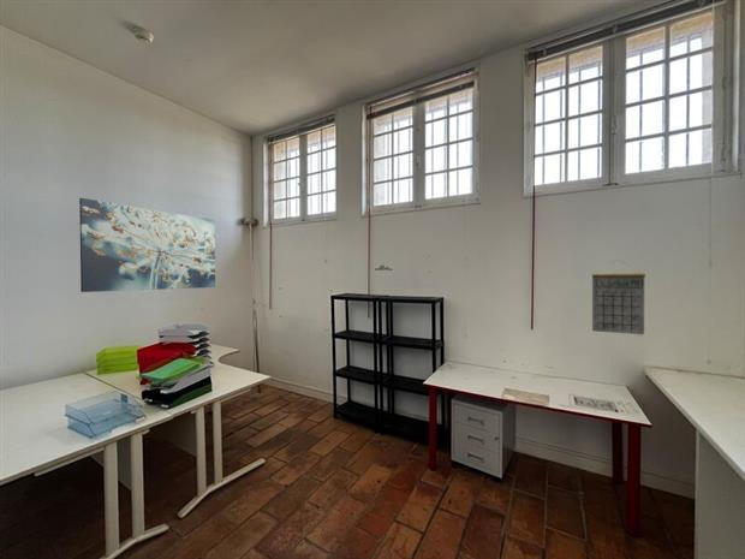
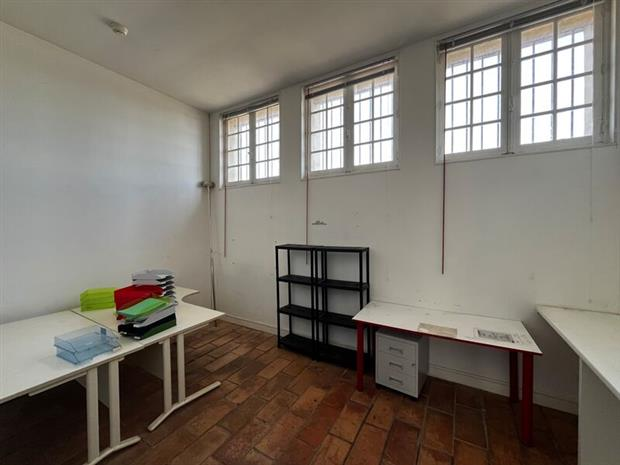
- calendar [591,258,646,335]
- wall art [78,197,216,293]
